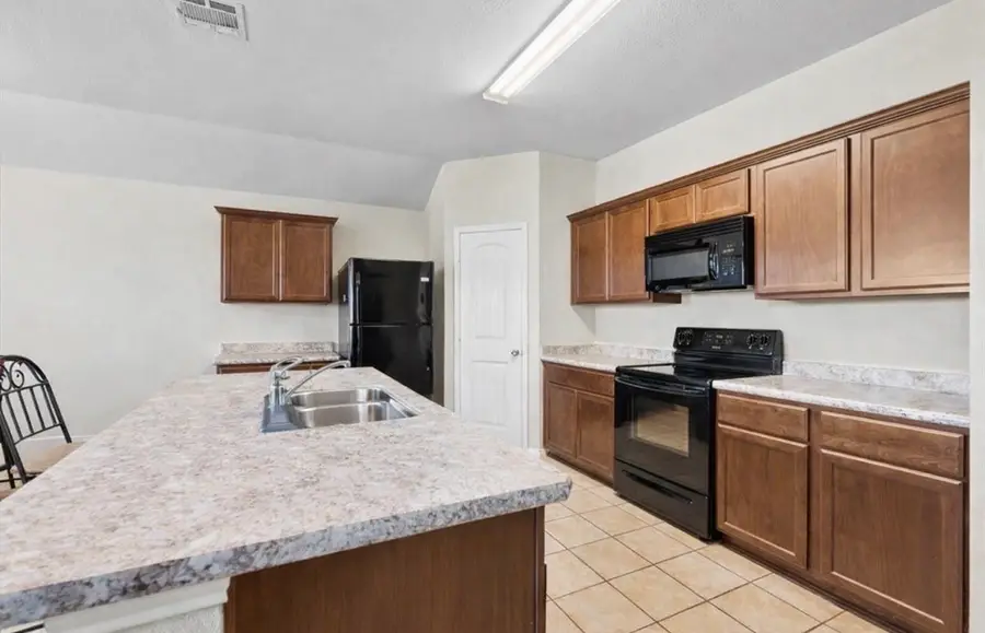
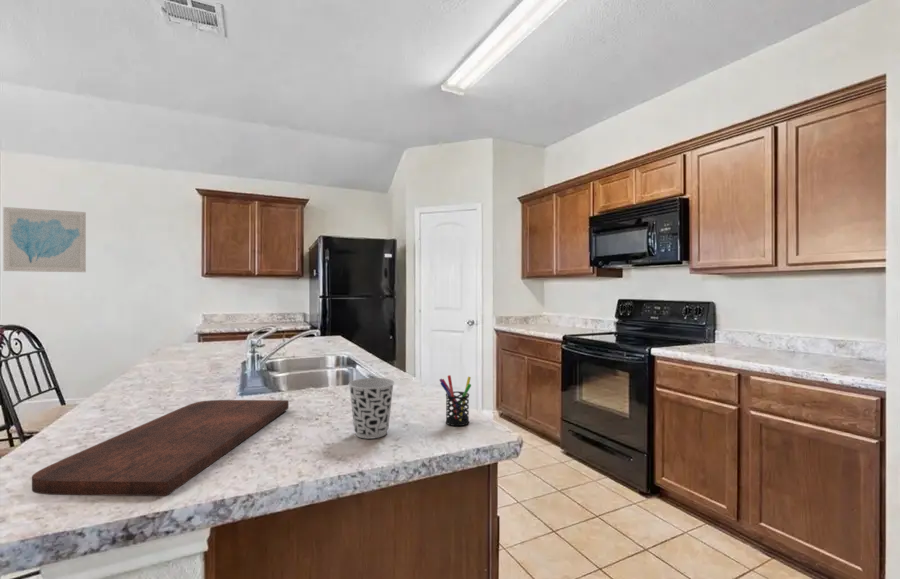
+ pen holder [439,374,472,427]
+ cutting board [31,399,290,497]
+ cup [347,377,395,440]
+ wall art [2,206,87,273]
